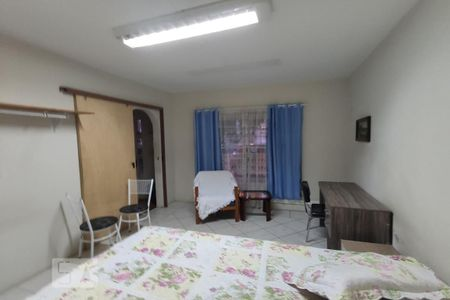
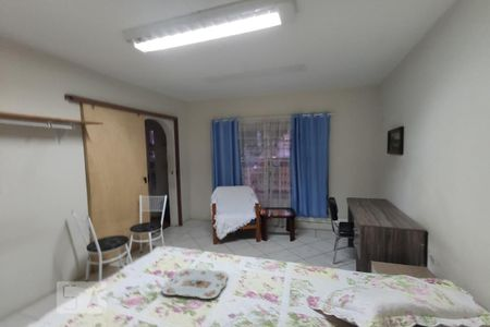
+ serving tray [161,267,229,300]
